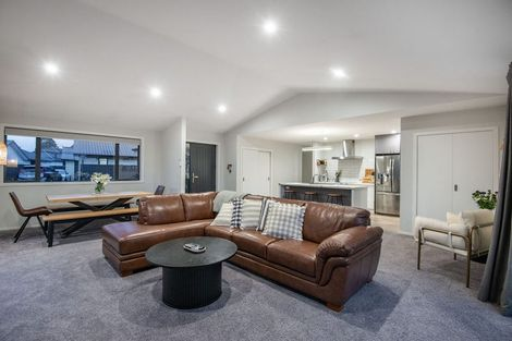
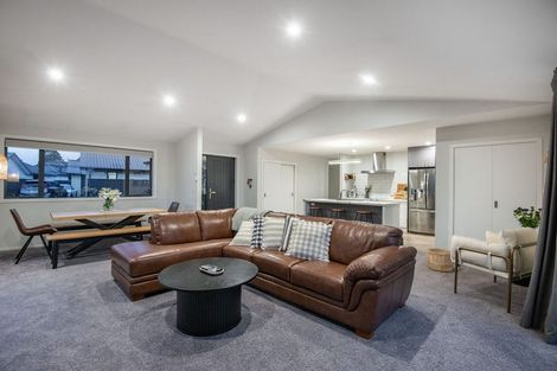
+ wooden bucket [425,248,454,273]
